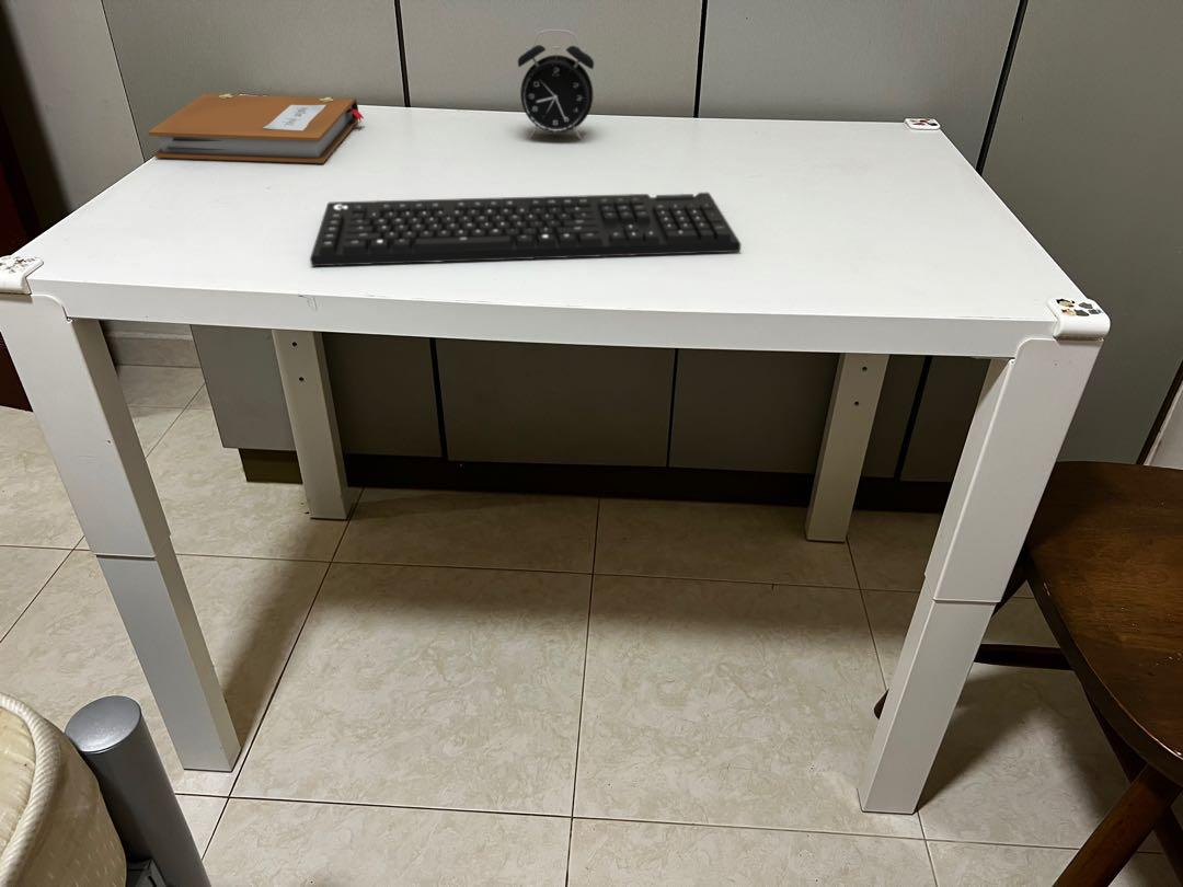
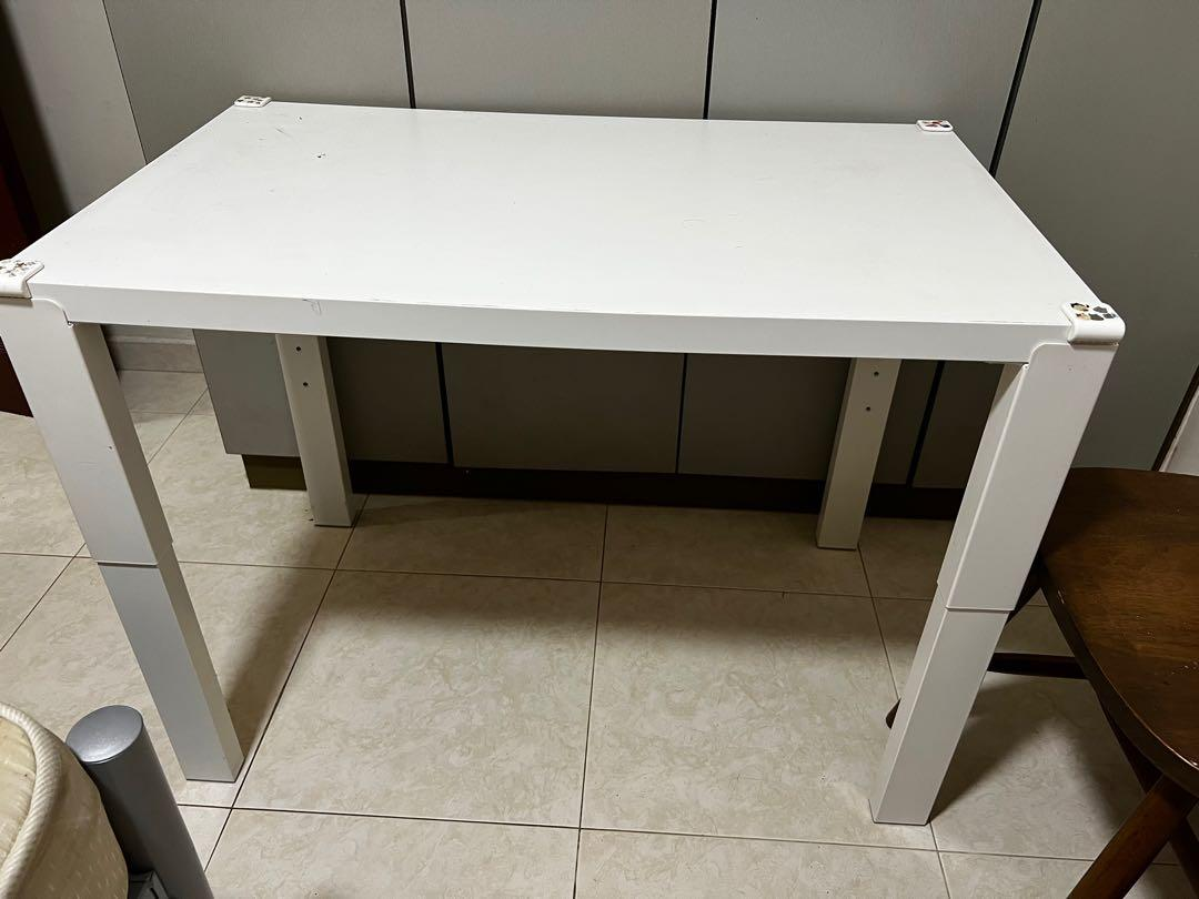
- notebook [147,93,365,164]
- alarm clock [517,28,595,140]
- keyboard [309,192,742,267]
